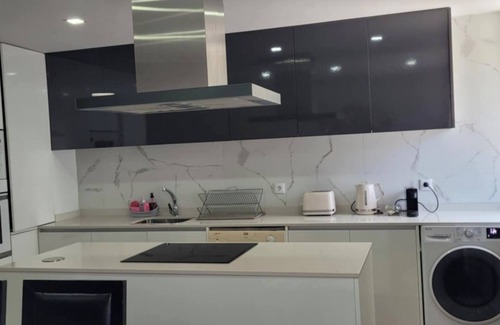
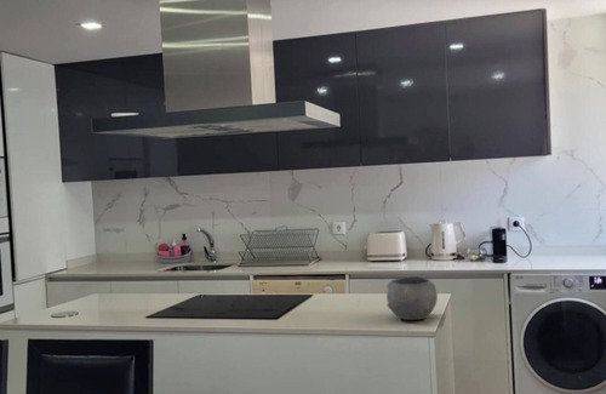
+ bowl [385,275,439,321]
